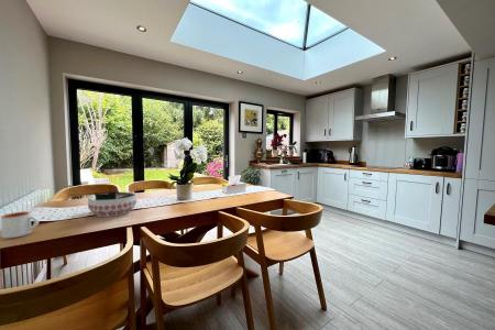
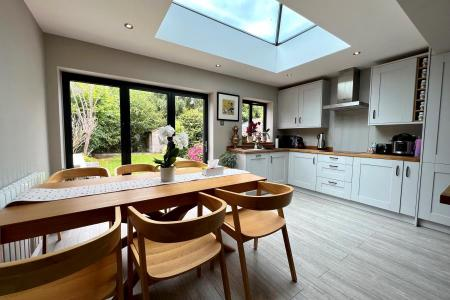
- mug [0,211,40,240]
- bowl [87,190,138,218]
